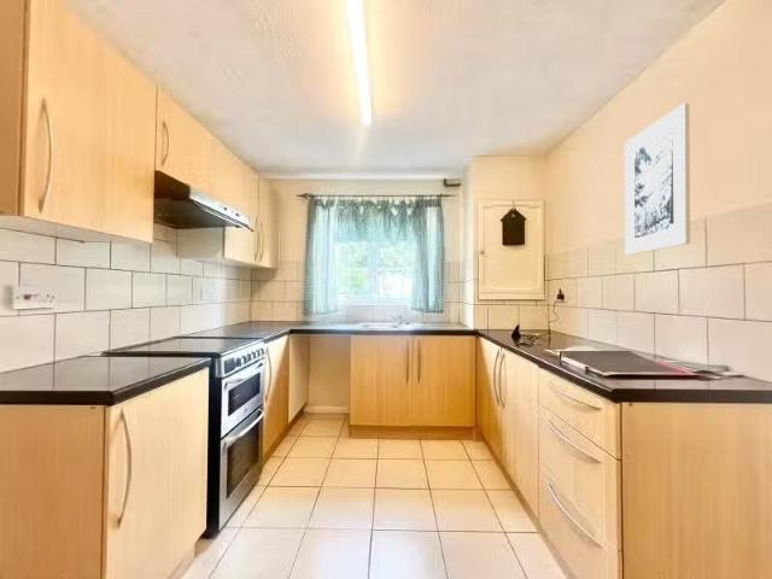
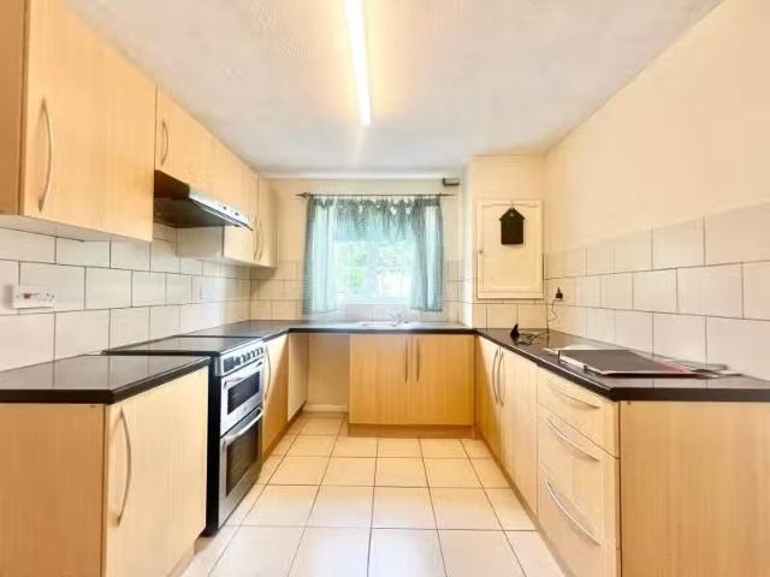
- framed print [624,103,691,256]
